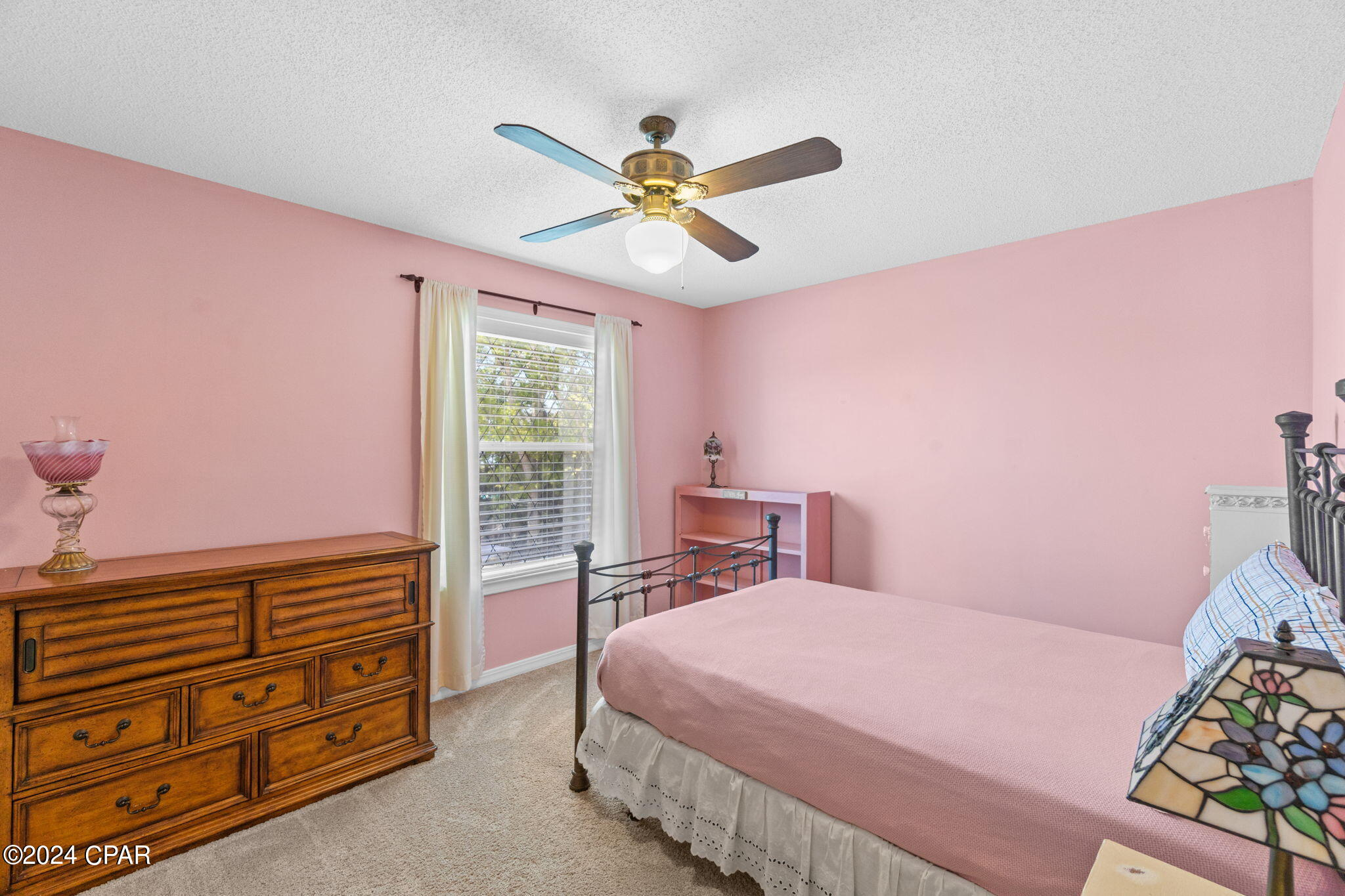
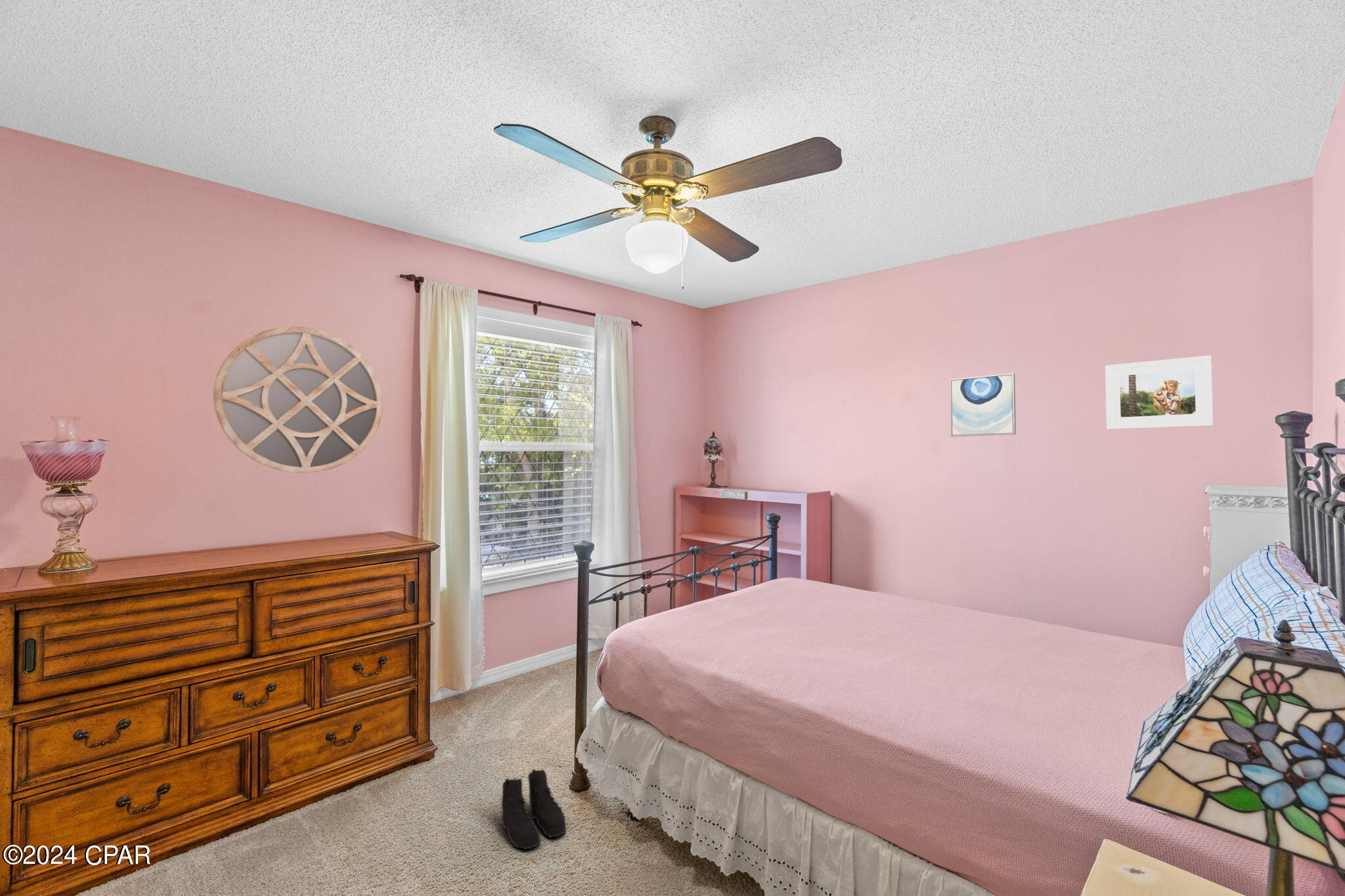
+ home mirror [213,326,384,474]
+ boots [501,768,567,850]
+ wall art [949,372,1017,437]
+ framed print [1105,354,1214,430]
